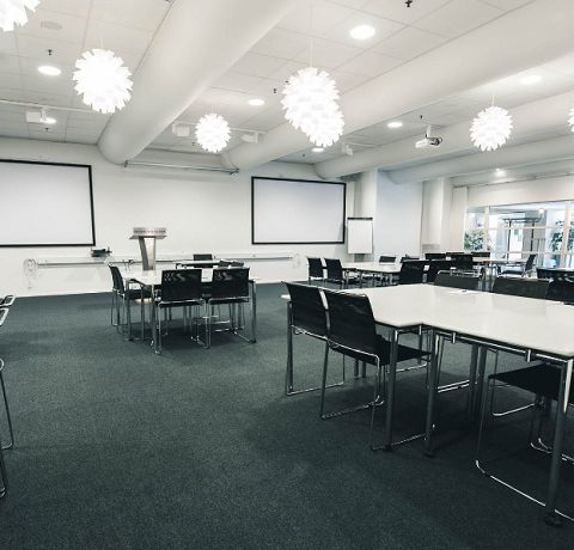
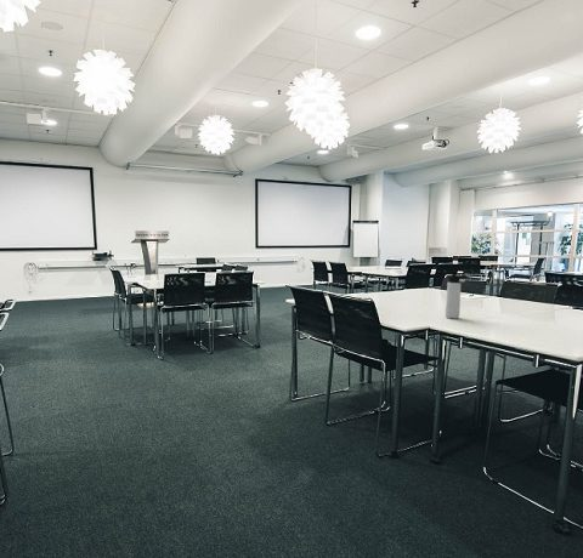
+ thermos bottle [445,273,469,320]
